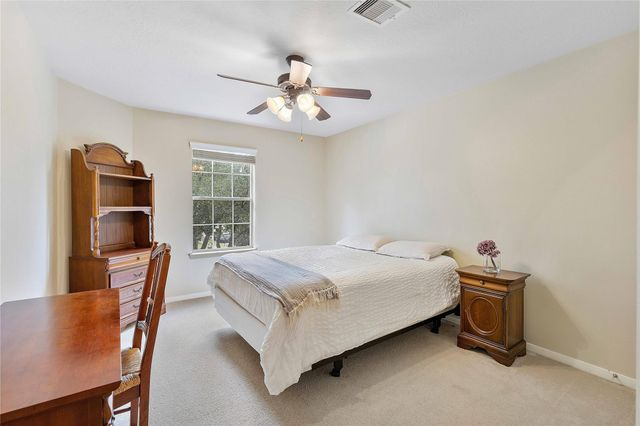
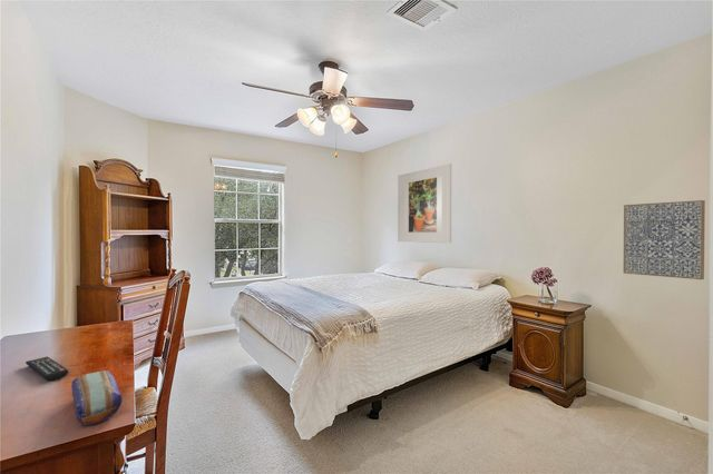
+ wall art [623,199,706,280]
+ pencil case [70,369,124,426]
+ remote control [25,356,69,382]
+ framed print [397,162,452,244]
